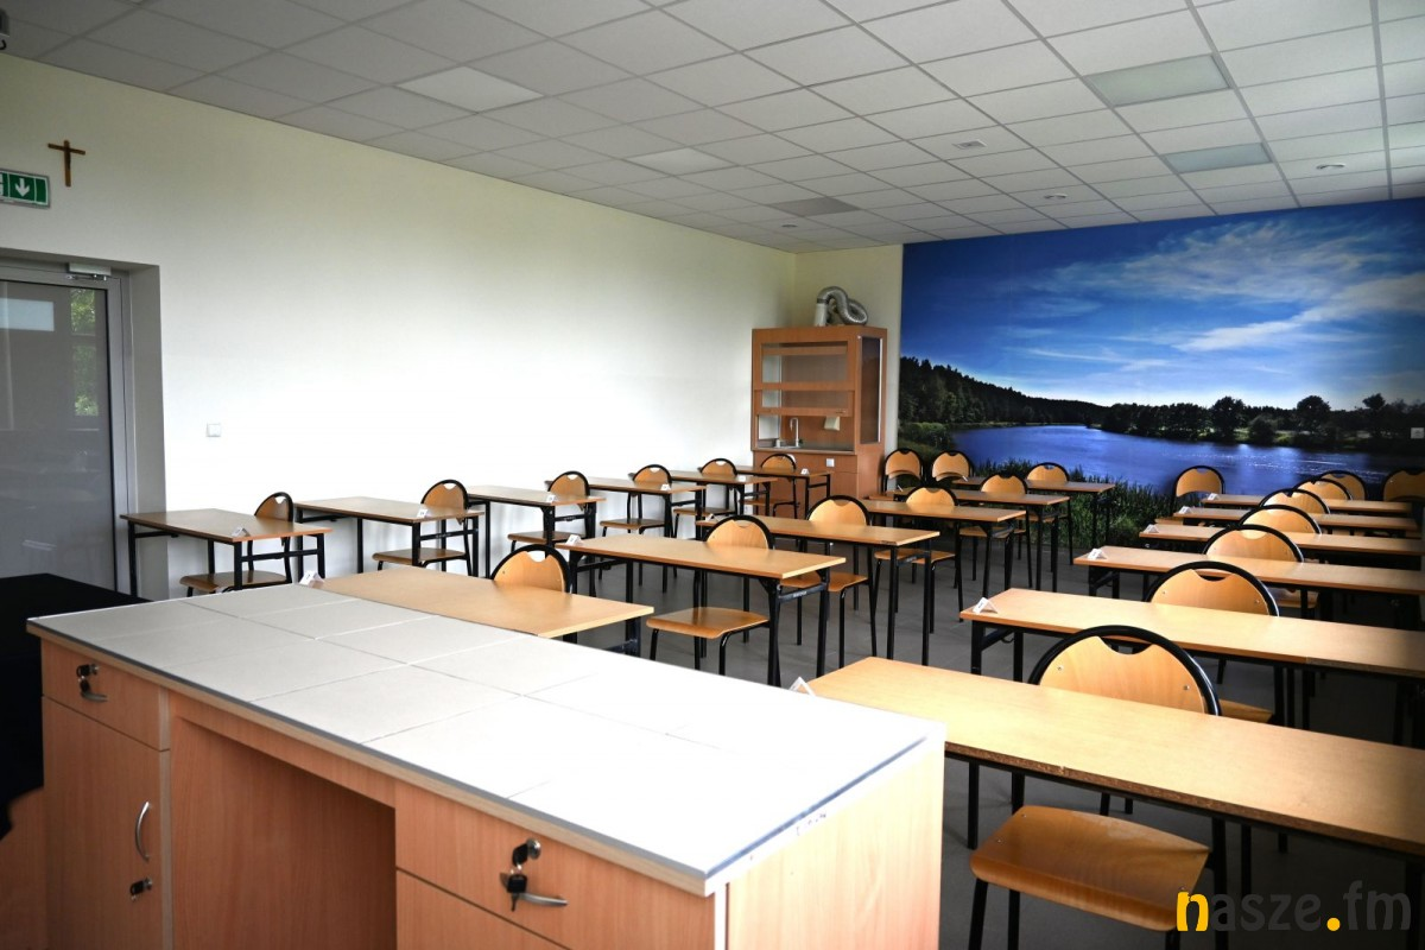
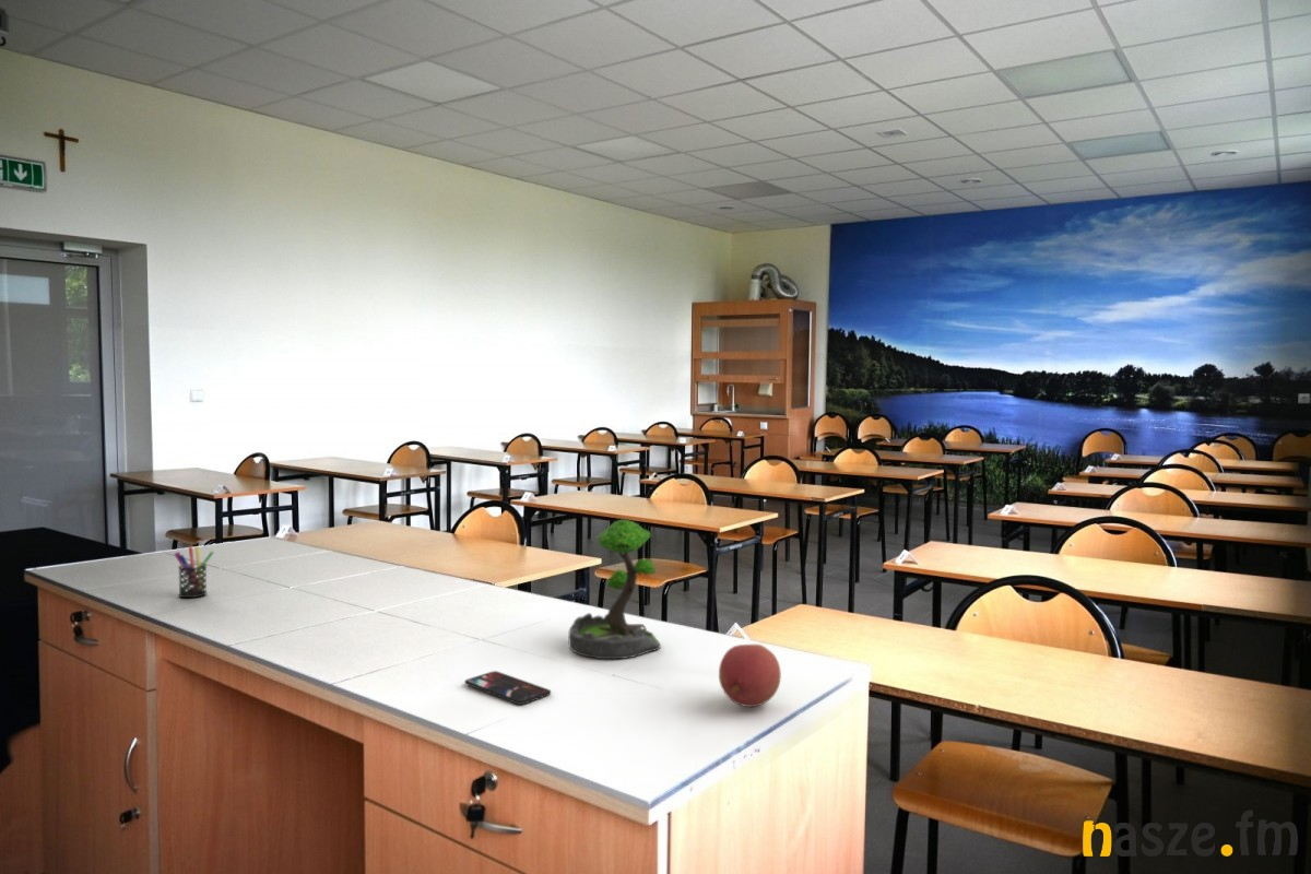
+ pen holder [173,545,214,599]
+ plant [568,519,662,660]
+ fruit [718,643,782,708]
+ smartphone [463,670,552,706]
